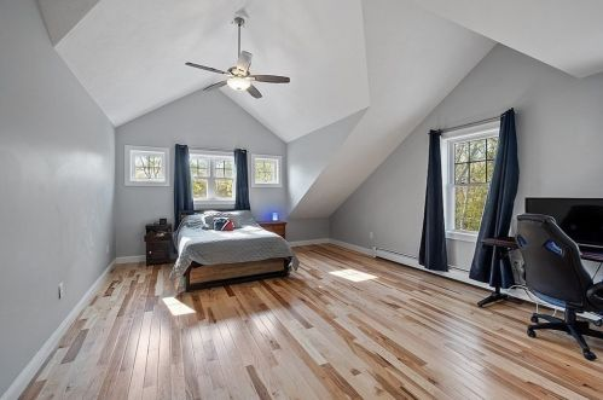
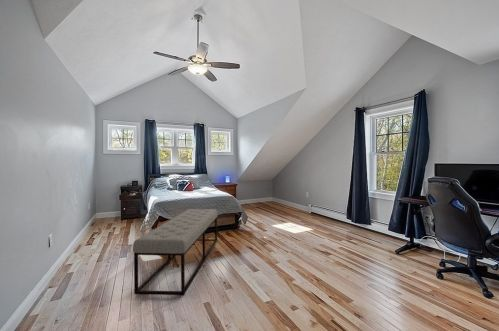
+ bench [132,208,219,297]
